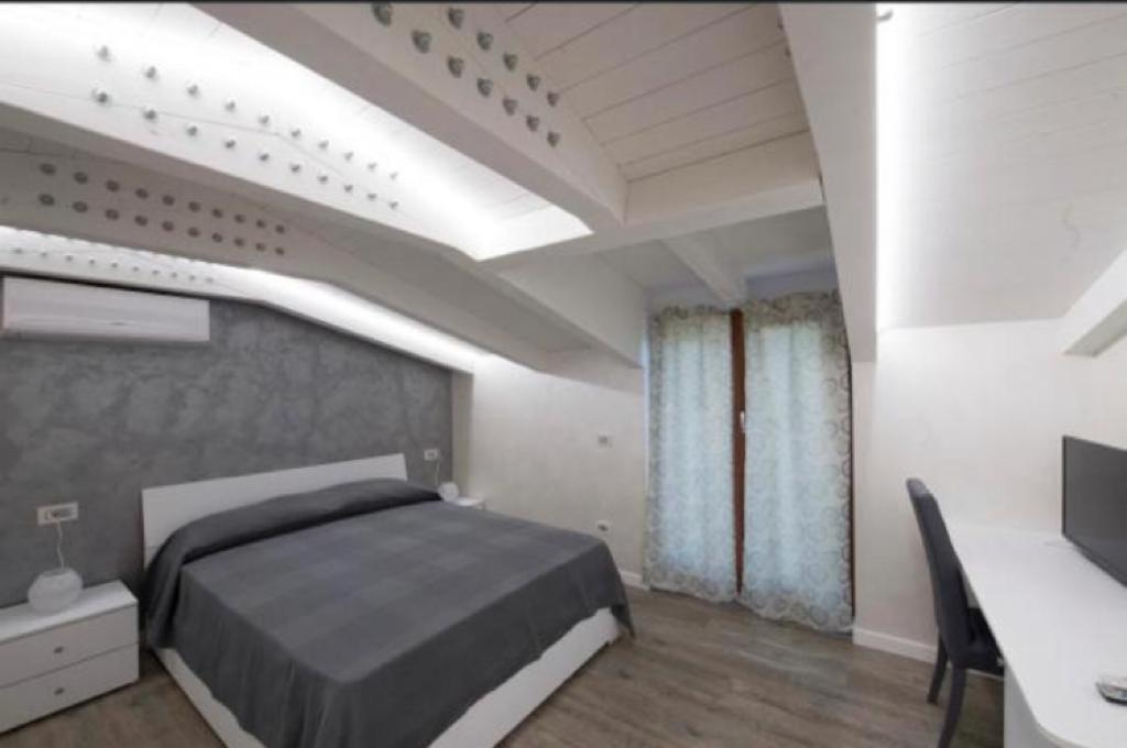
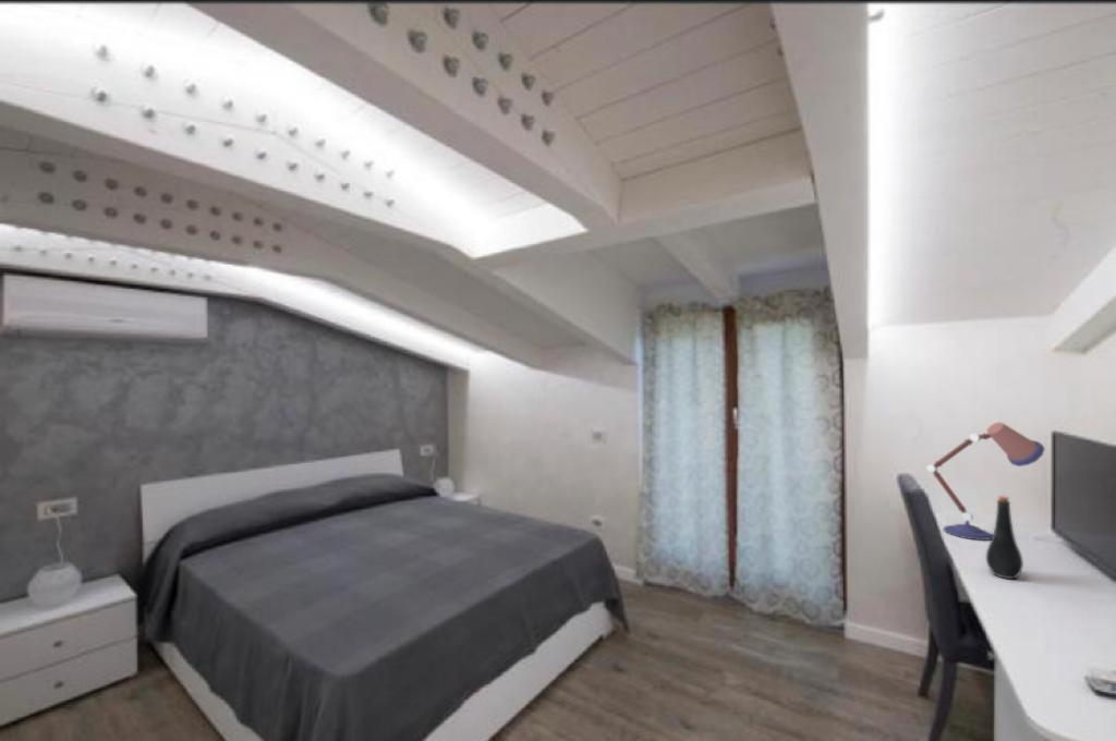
+ desk lamp [925,421,1046,542]
+ bottle [985,495,1024,581]
